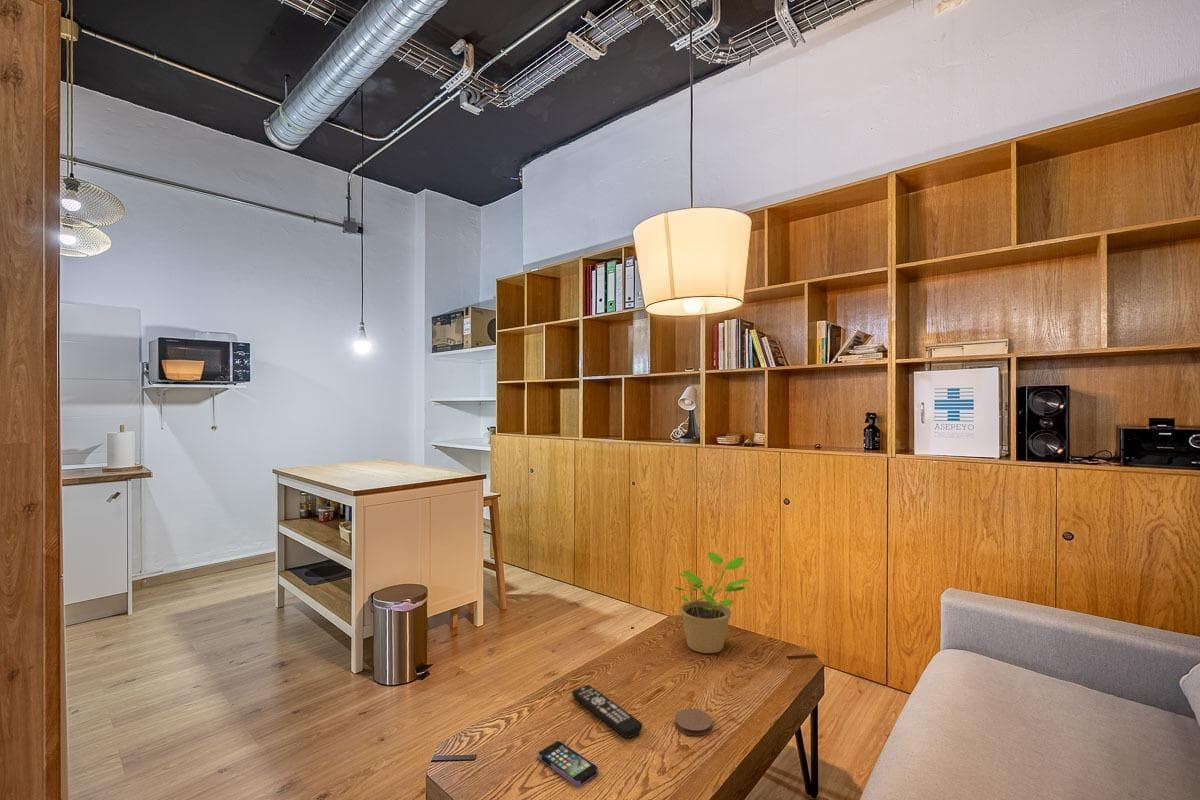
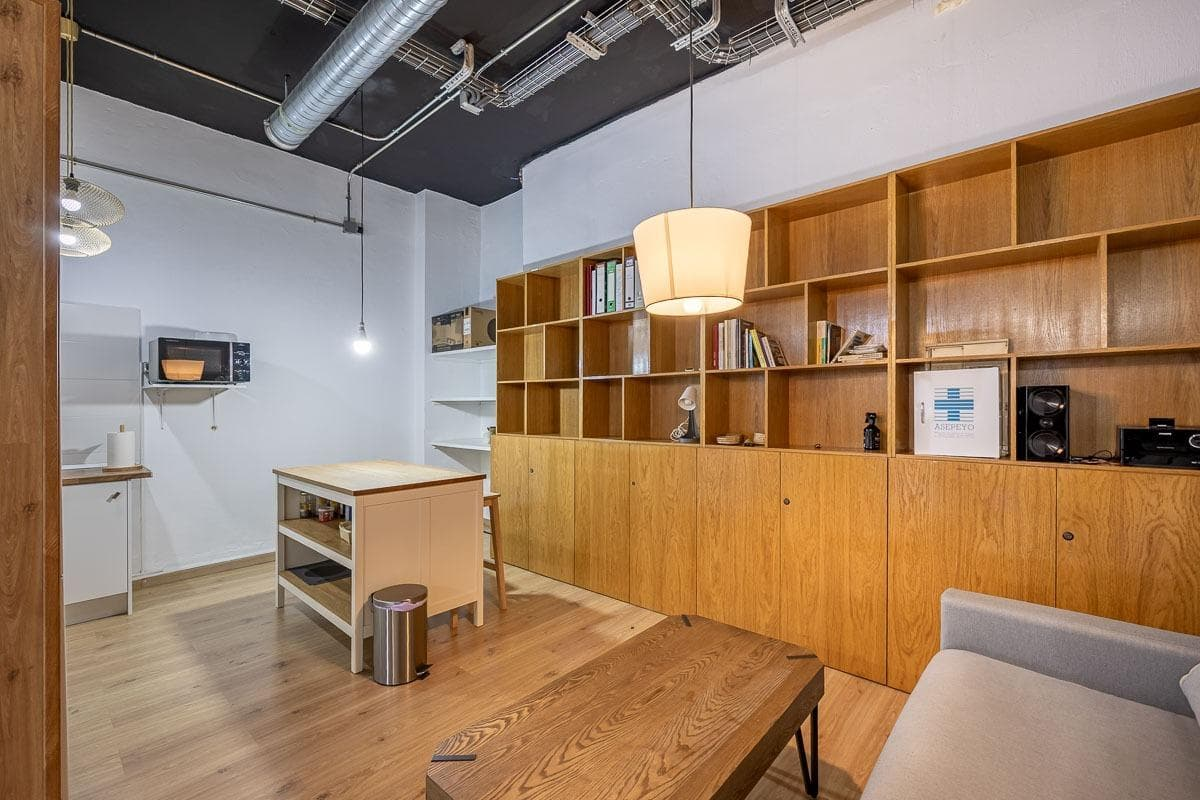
- remote control [571,684,644,739]
- smartphone [537,740,599,788]
- coaster [674,708,713,737]
- potted plant [674,551,750,654]
